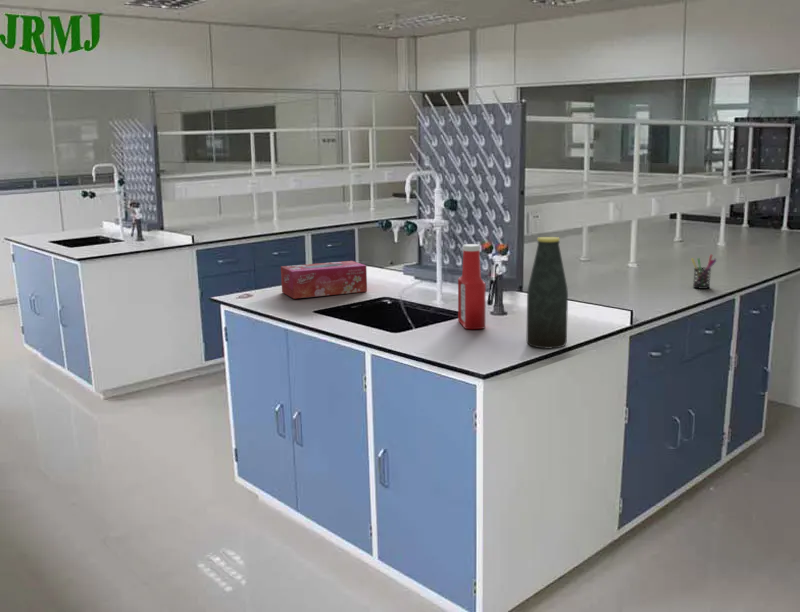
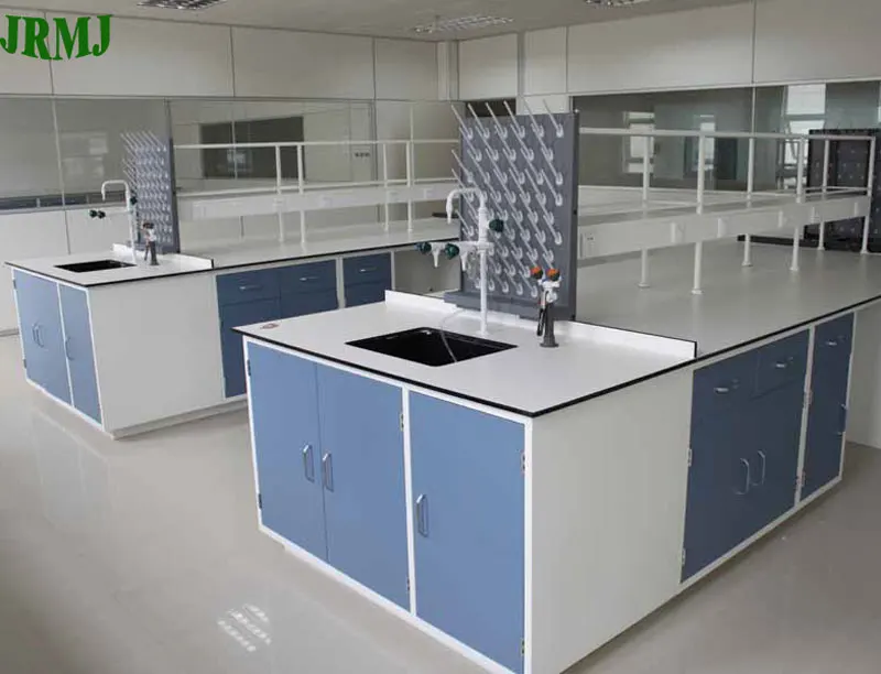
- soap bottle [457,243,486,330]
- bottle [525,236,569,350]
- pen holder [690,253,717,290]
- tissue box [280,260,368,300]
